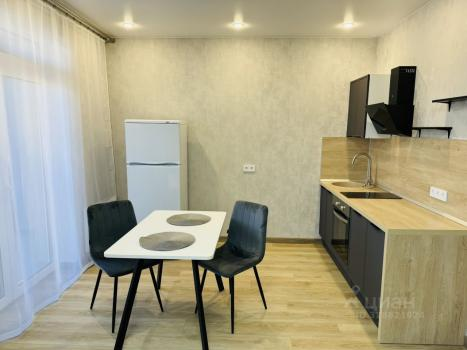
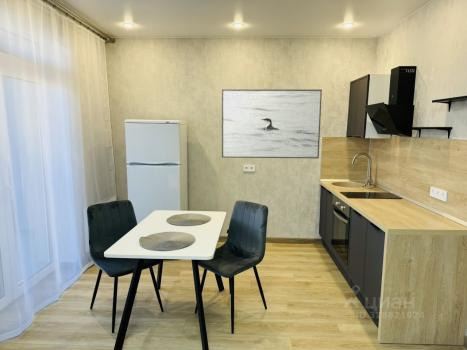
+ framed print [221,89,323,159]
